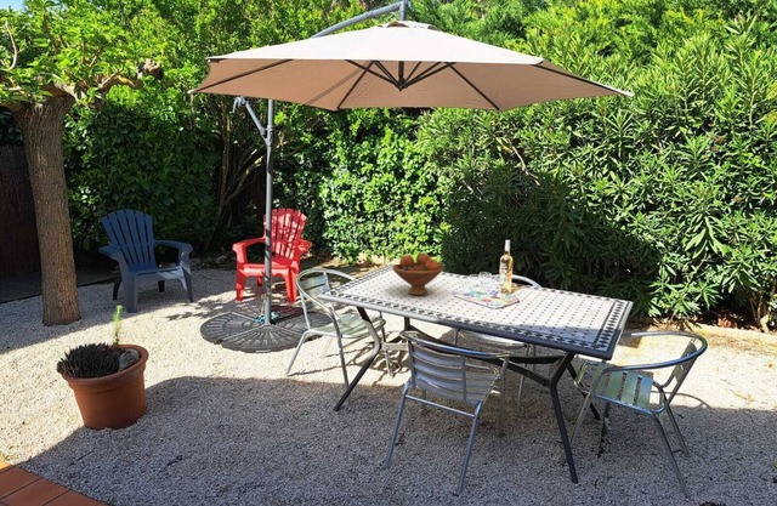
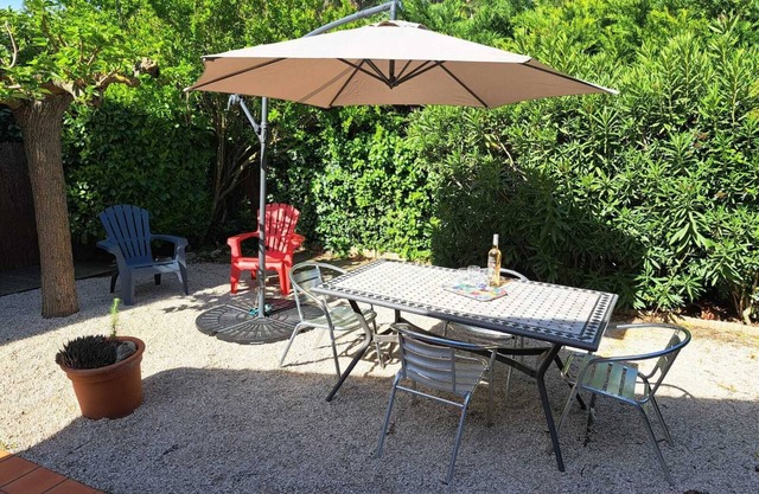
- fruit bowl [391,252,446,296]
